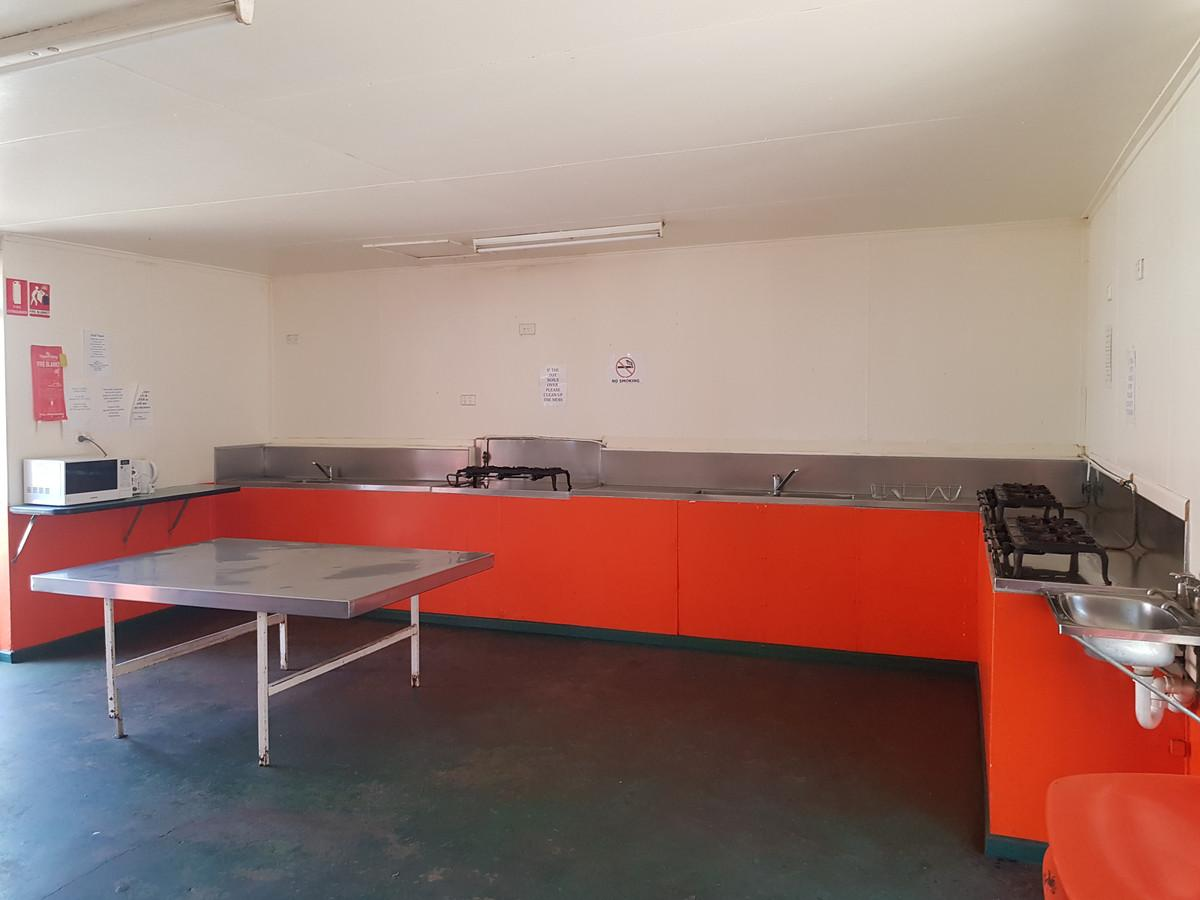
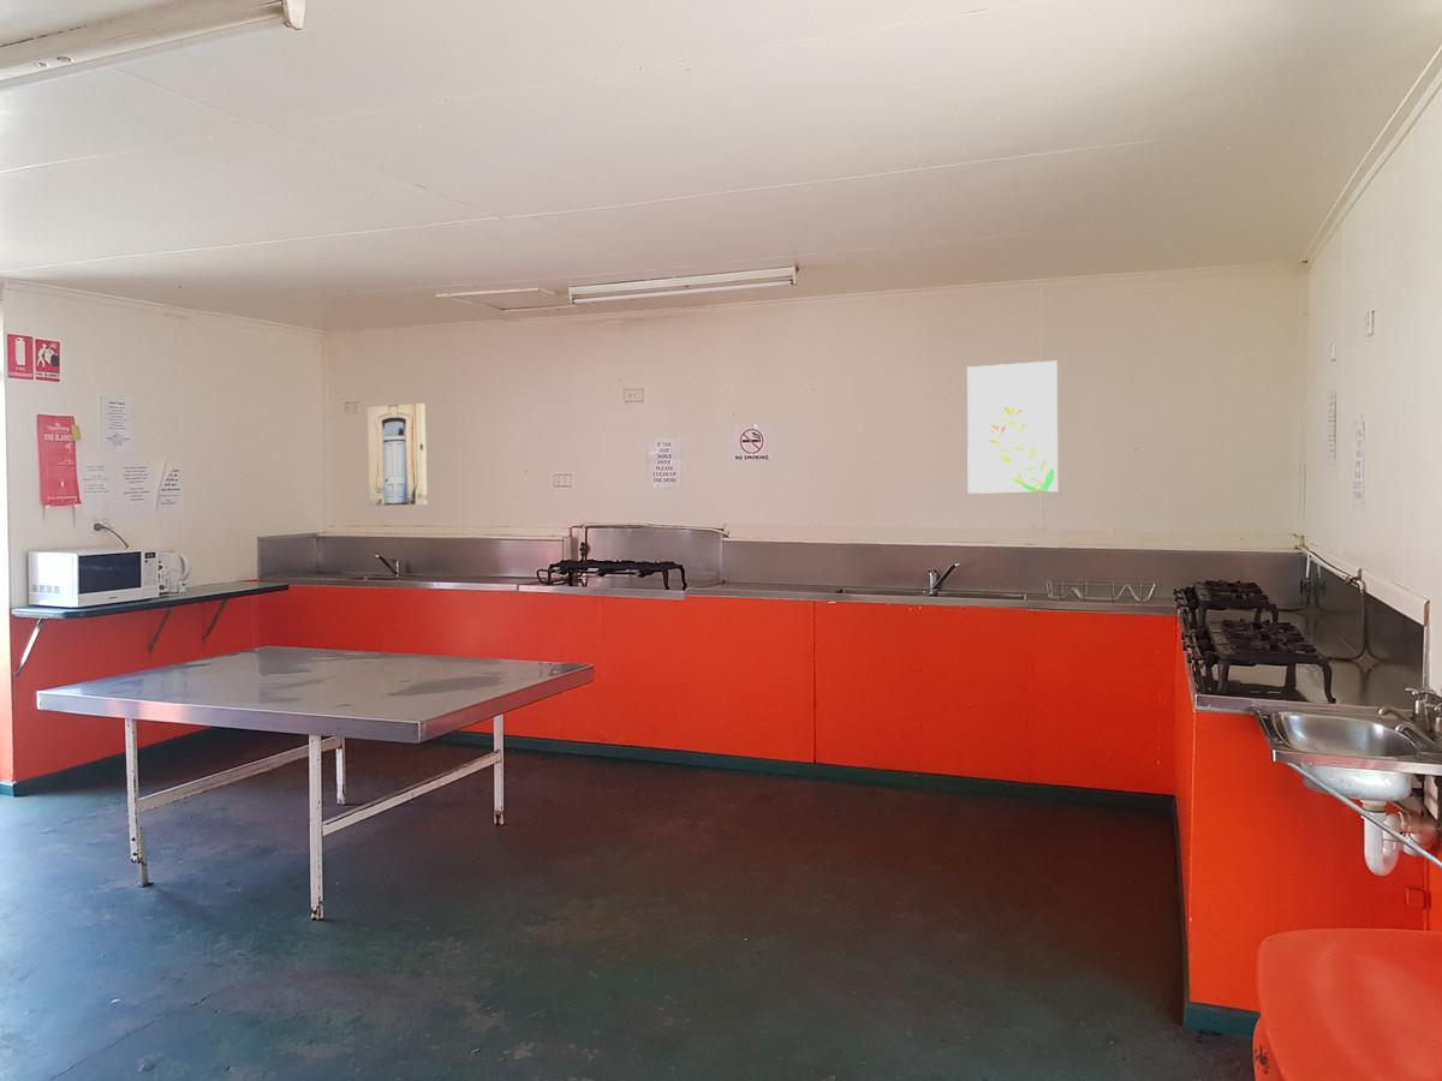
+ wall art [367,402,428,507]
+ wall art [966,360,1059,495]
